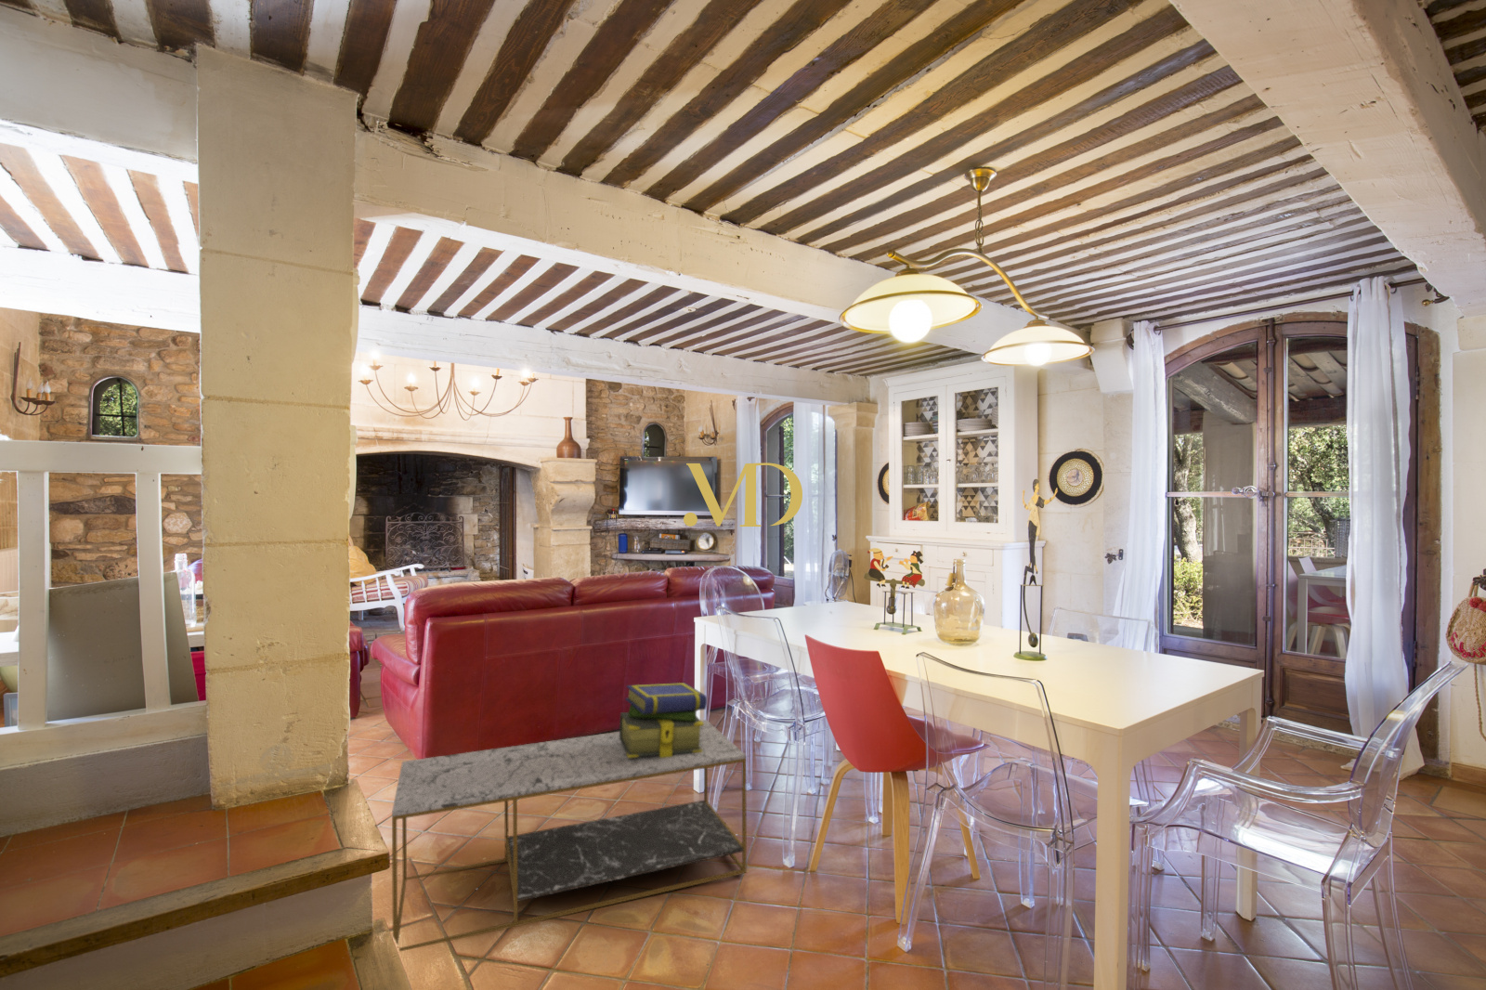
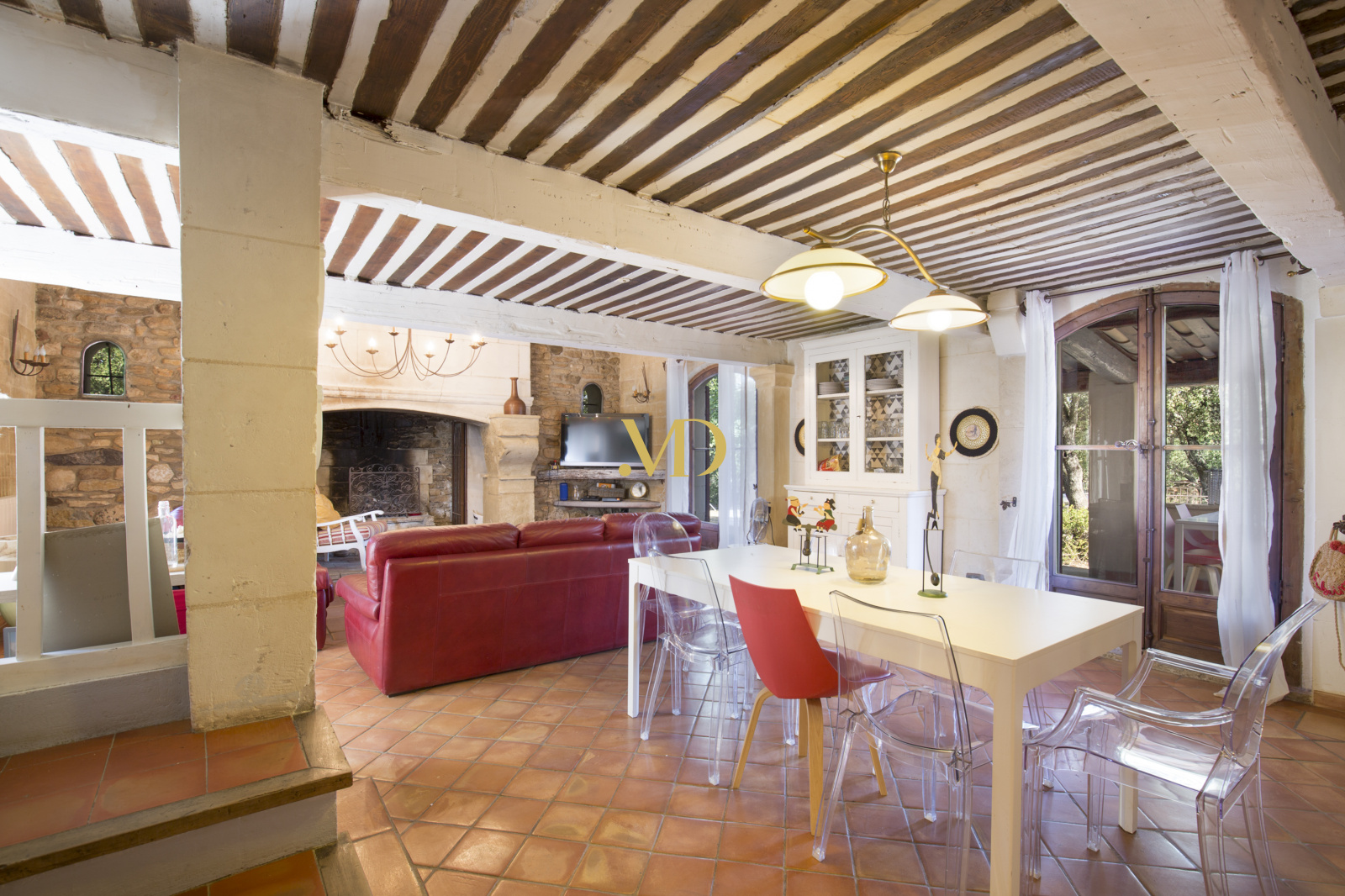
- stack of books [619,682,708,758]
- coffee table [391,719,748,952]
